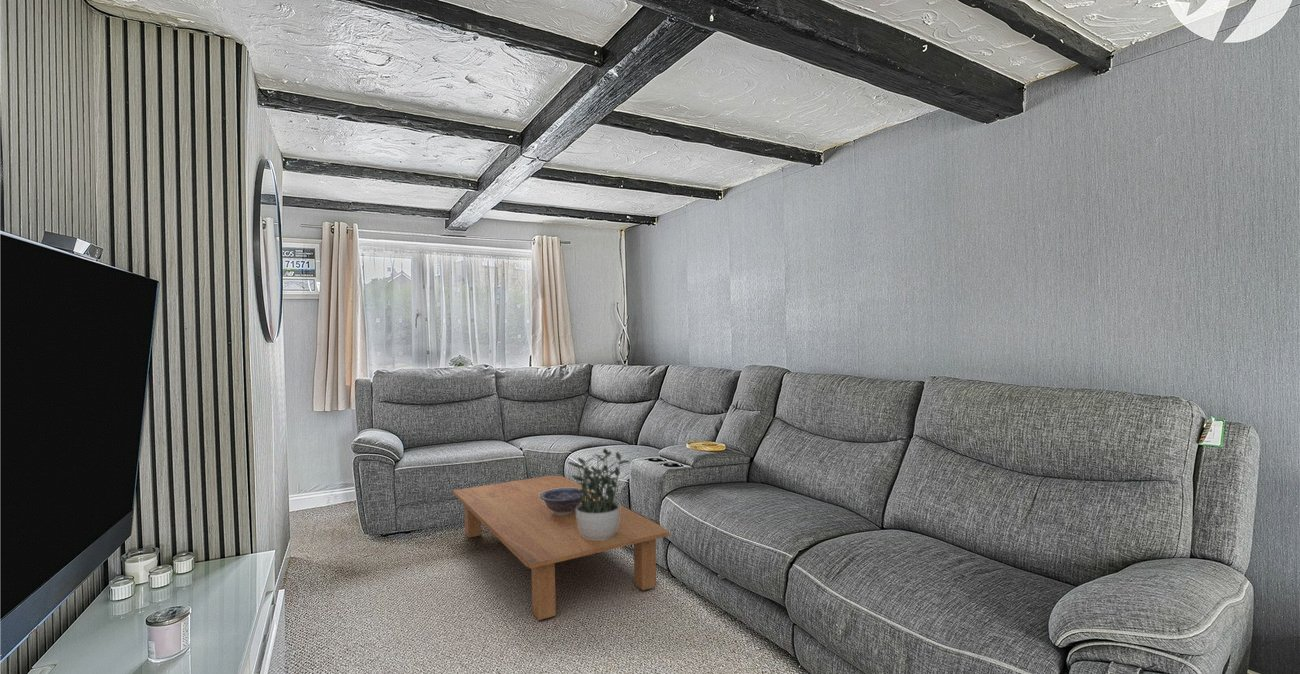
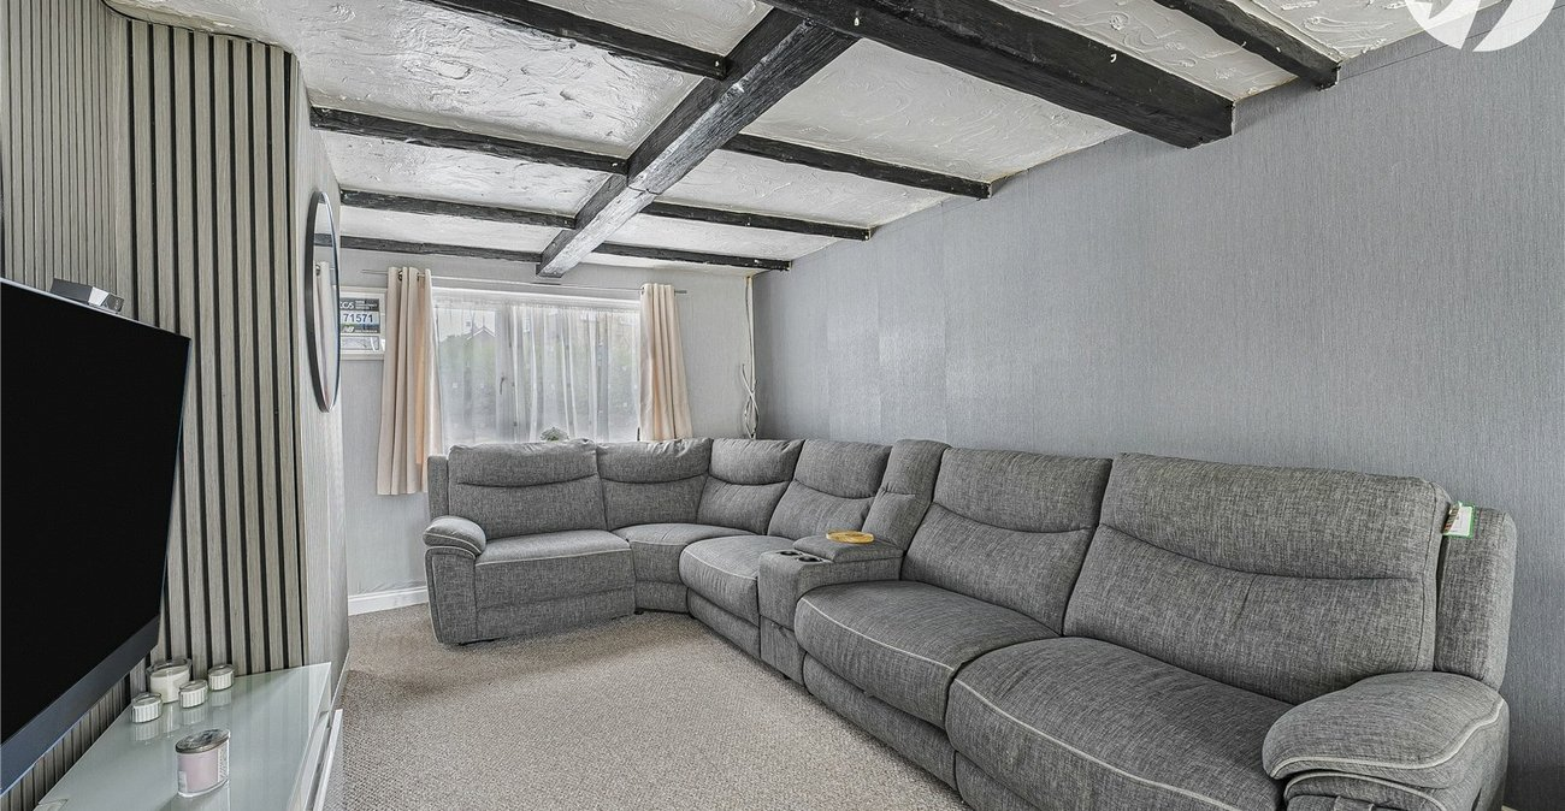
- coffee table [452,474,671,621]
- potted plant [566,448,631,540]
- decorative bowl [540,488,583,515]
